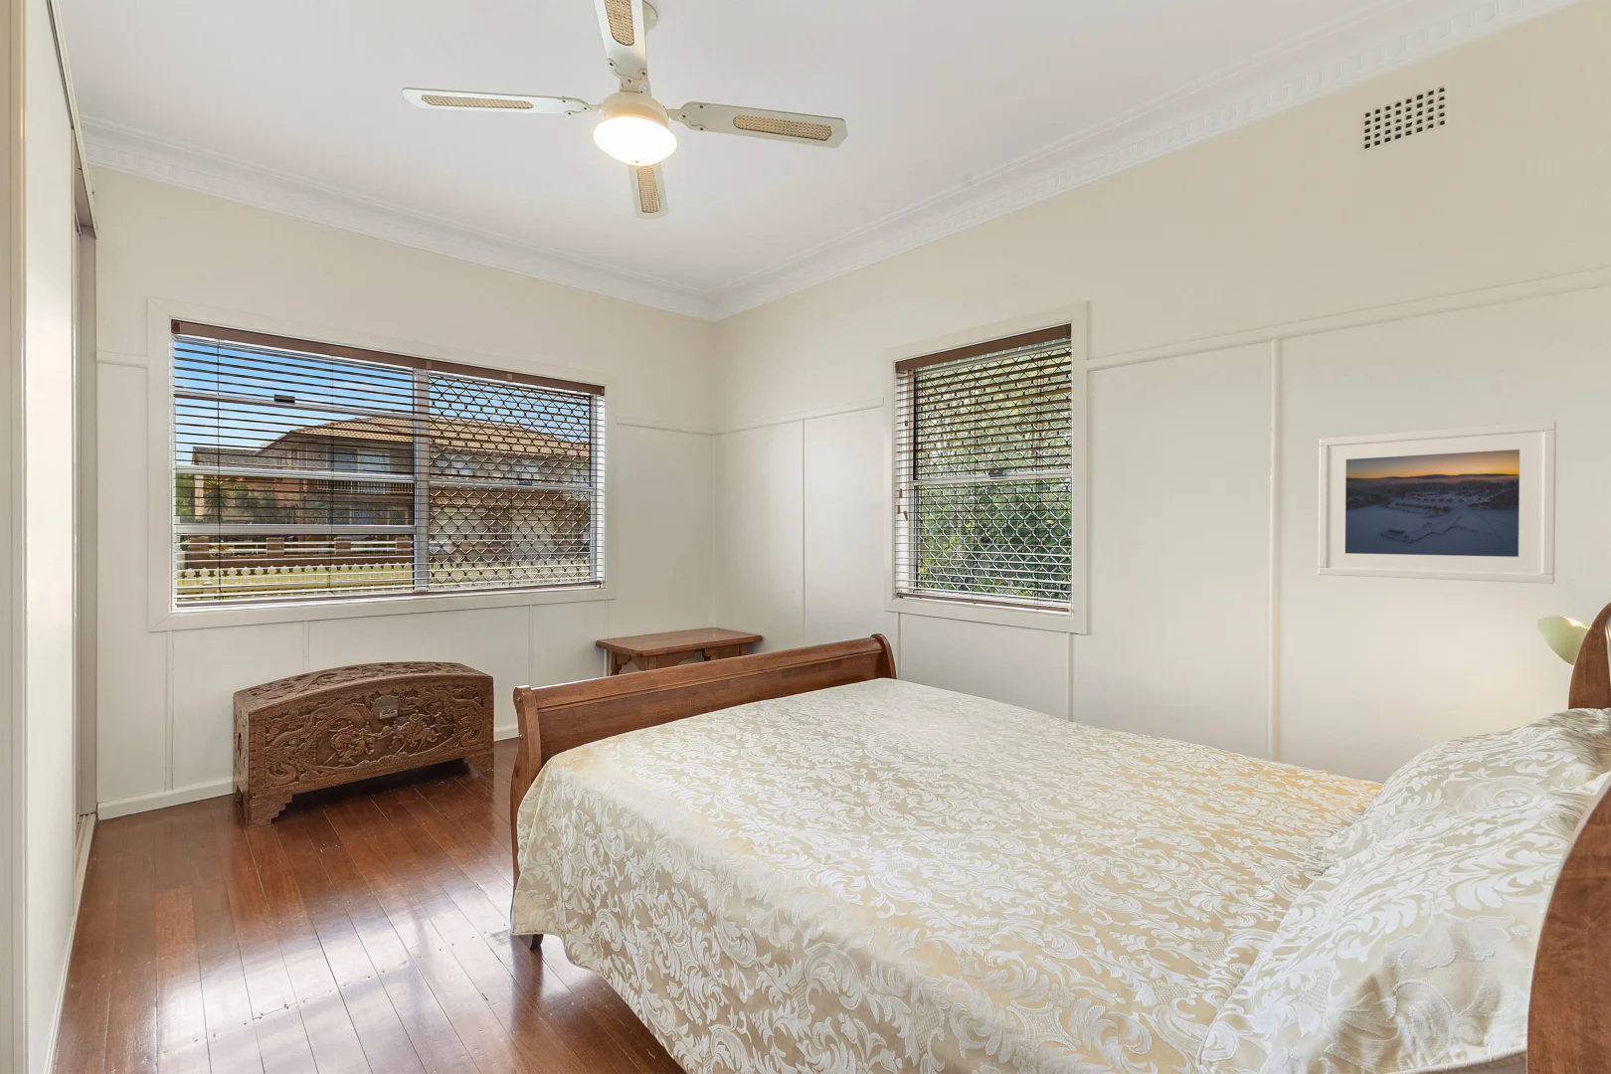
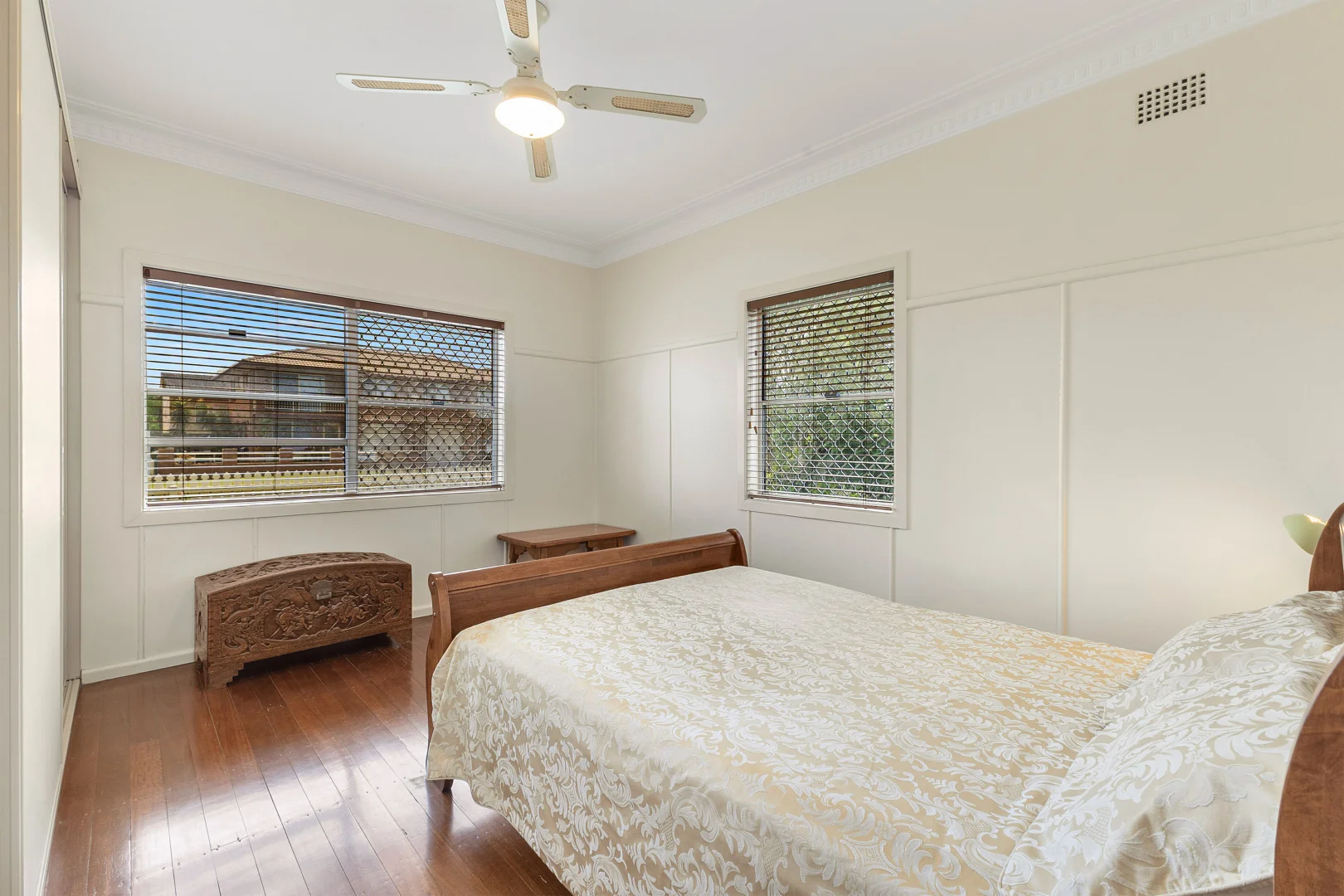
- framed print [1317,421,1557,585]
